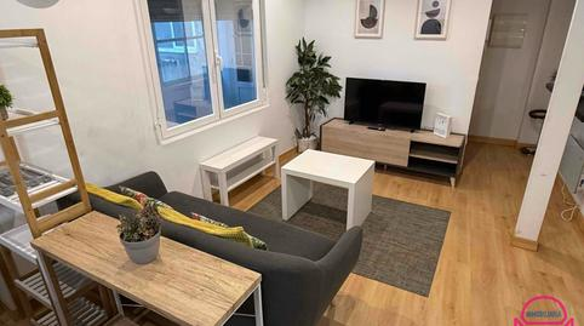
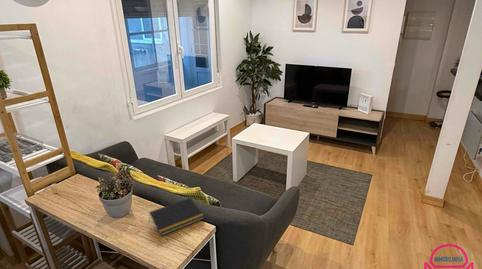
+ notepad [148,197,205,237]
